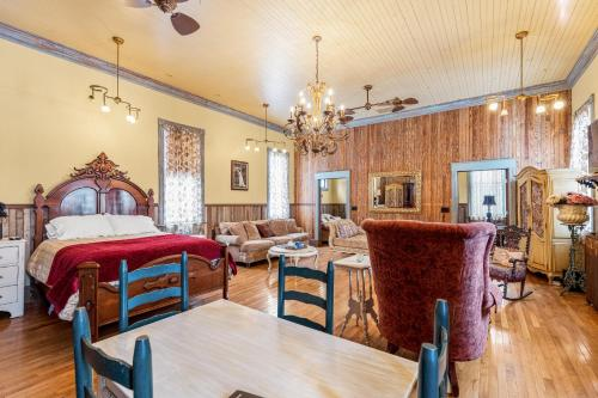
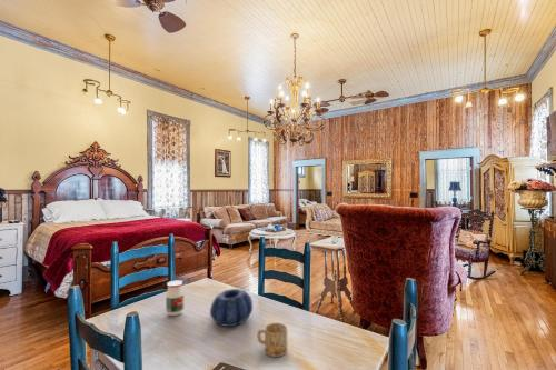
+ mug [257,322,288,358]
+ decorative bowl [209,288,254,328]
+ jar [165,279,185,317]
